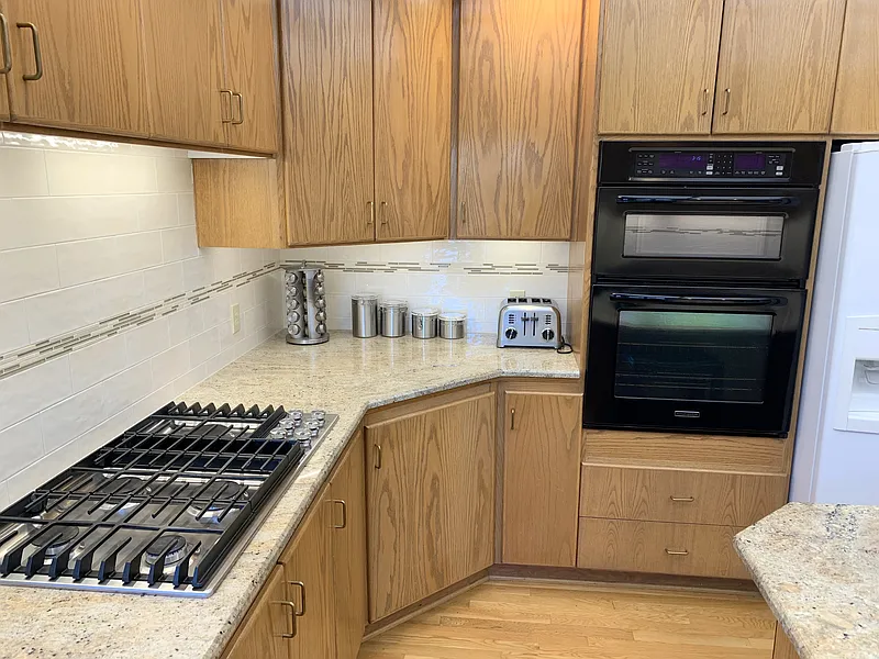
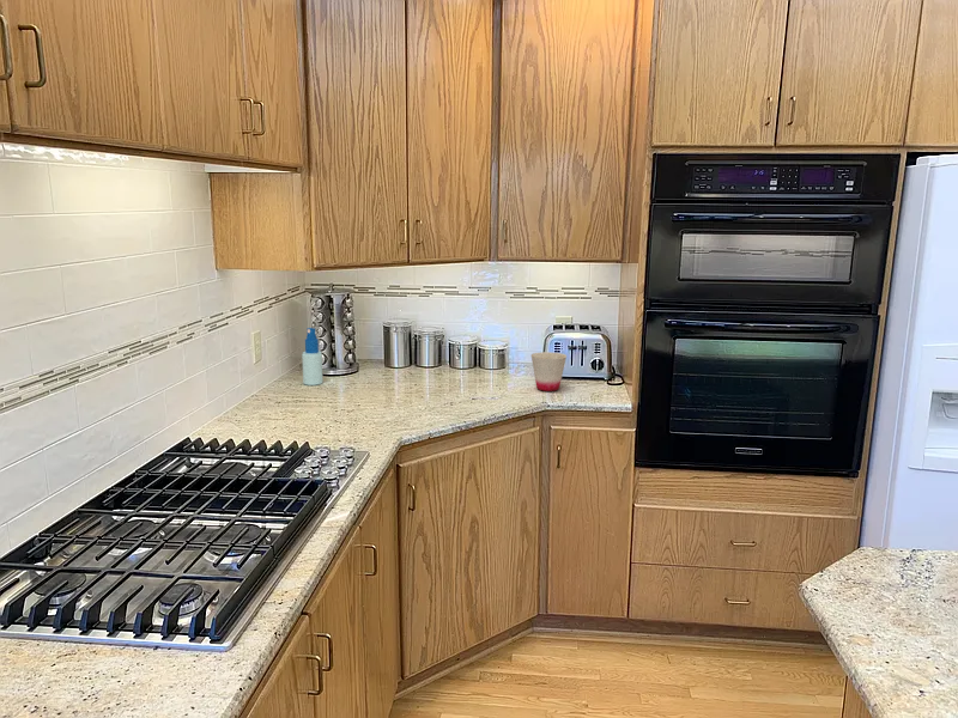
+ spray bottle [301,327,325,387]
+ cup [530,351,568,393]
